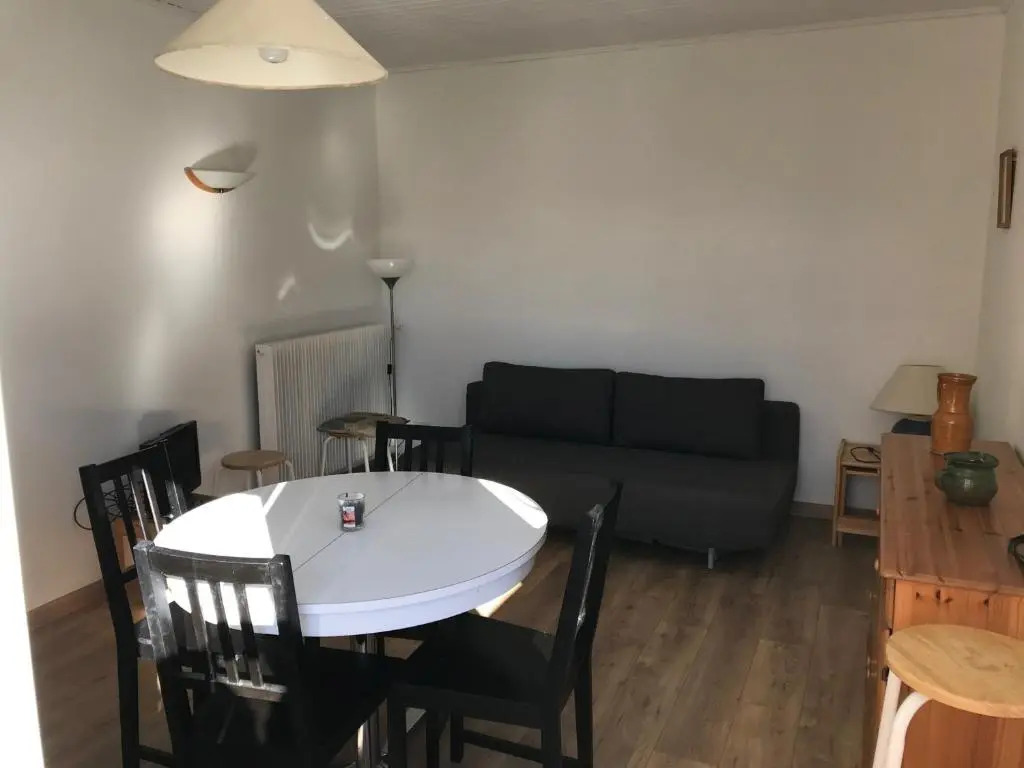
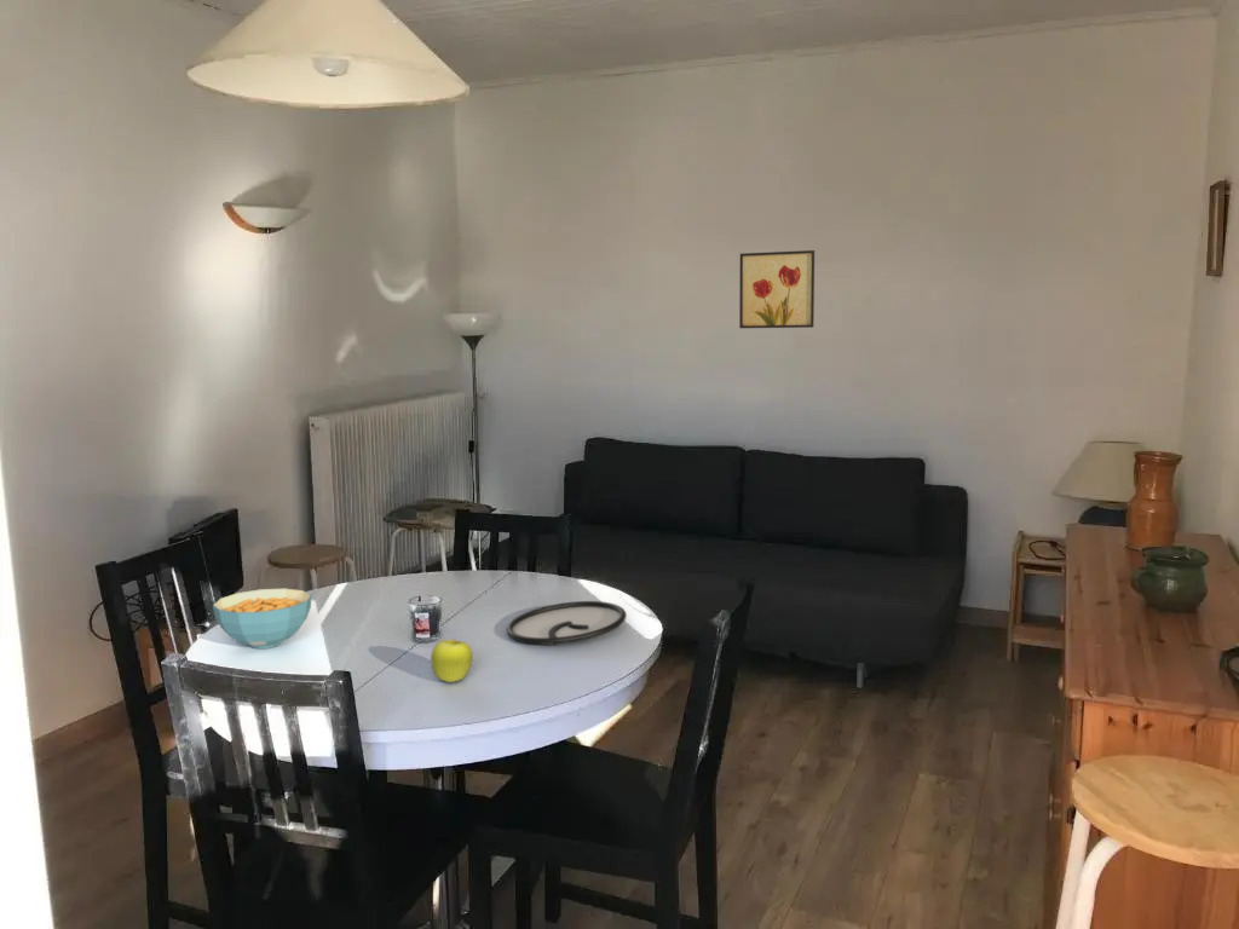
+ plate [506,600,628,646]
+ cereal bowl [212,588,313,650]
+ wall art [738,249,816,329]
+ fruit [430,637,474,683]
